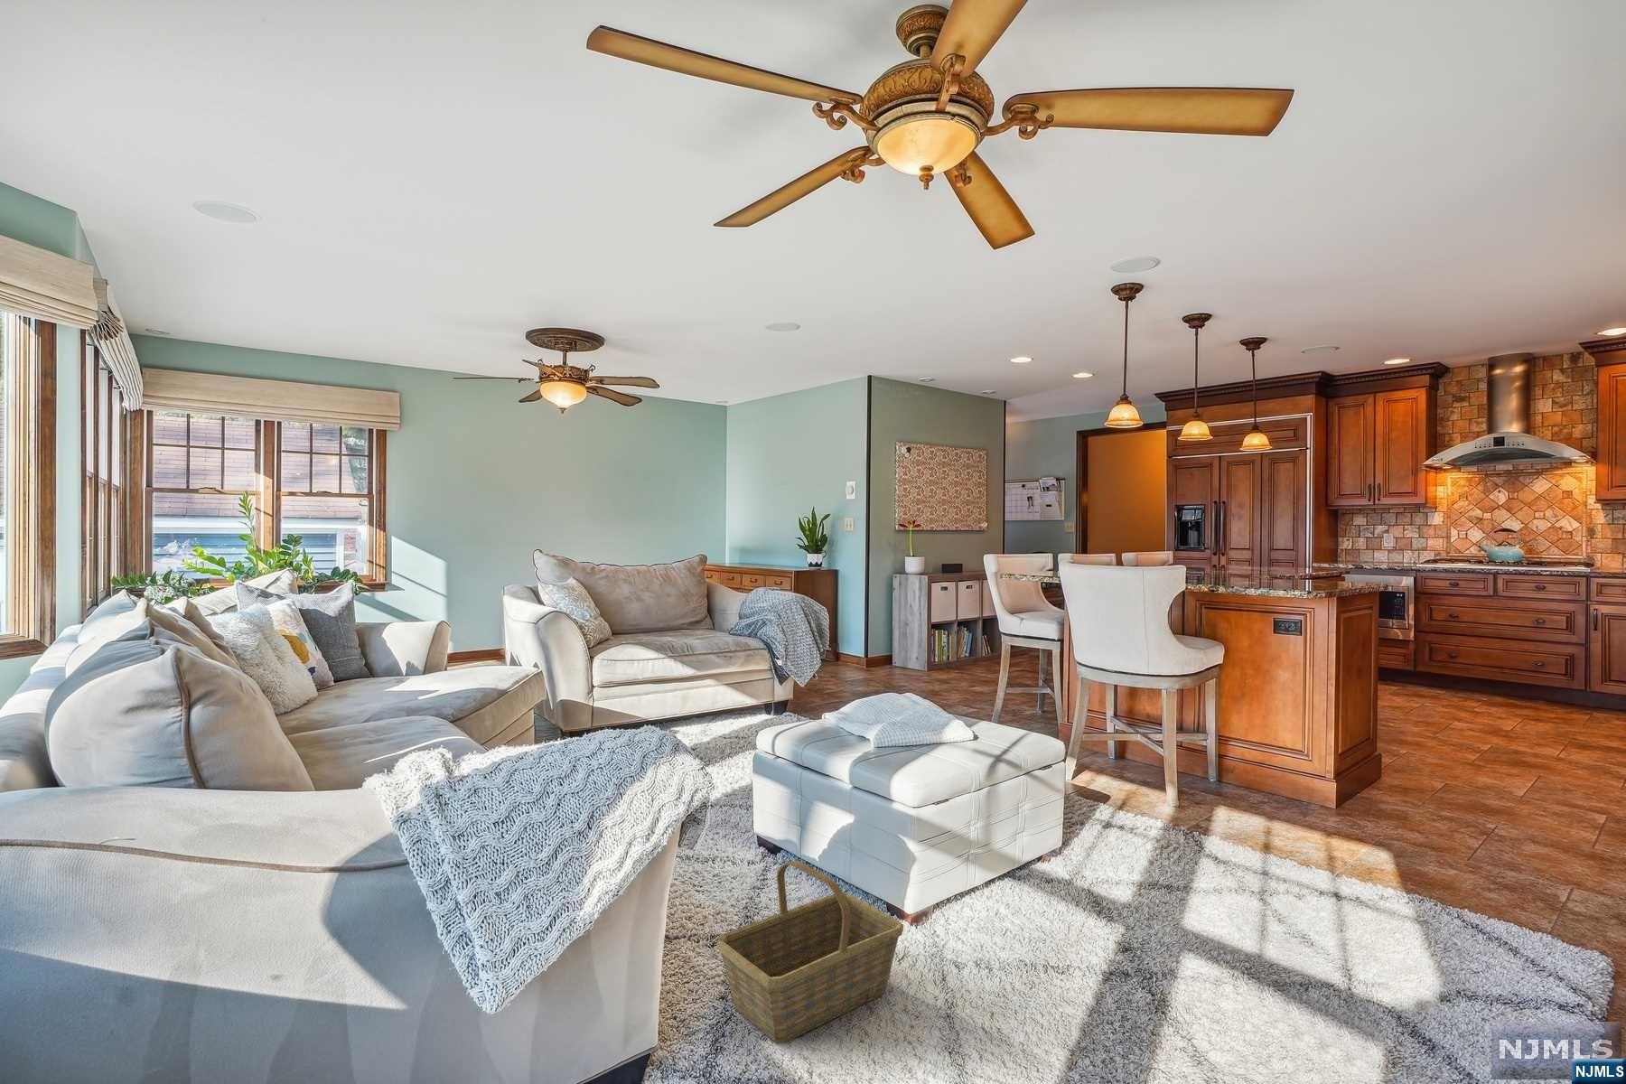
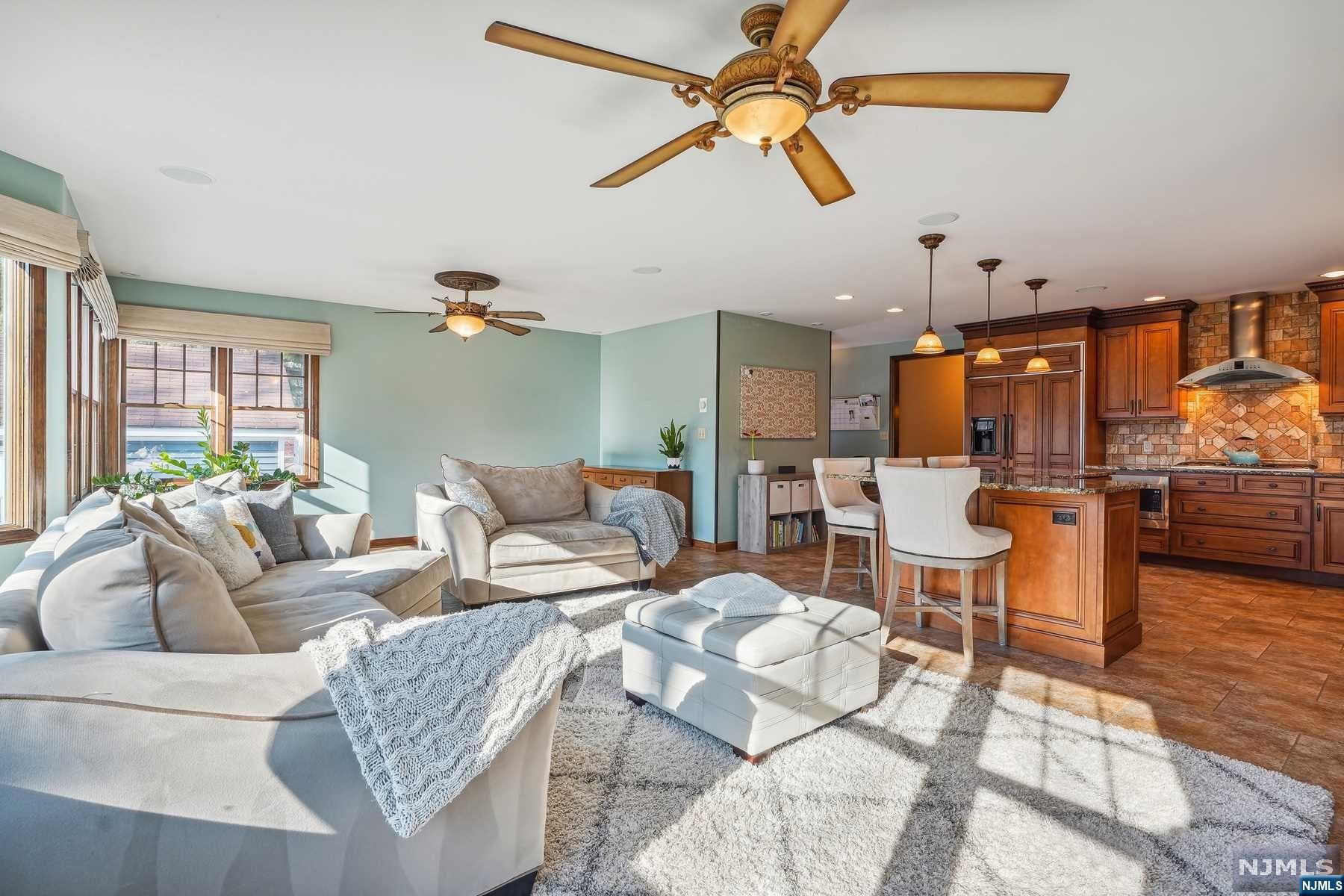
- basket [715,860,904,1044]
